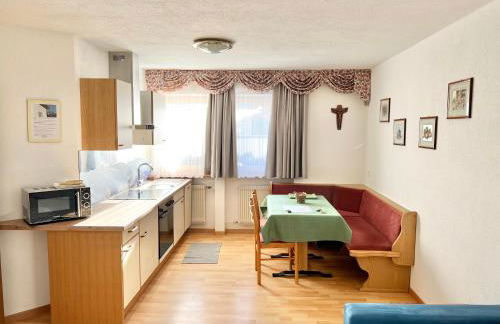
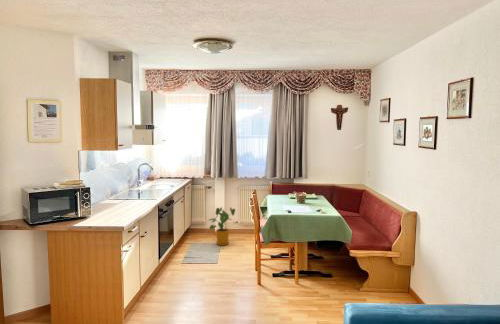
+ house plant [207,206,236,246]
